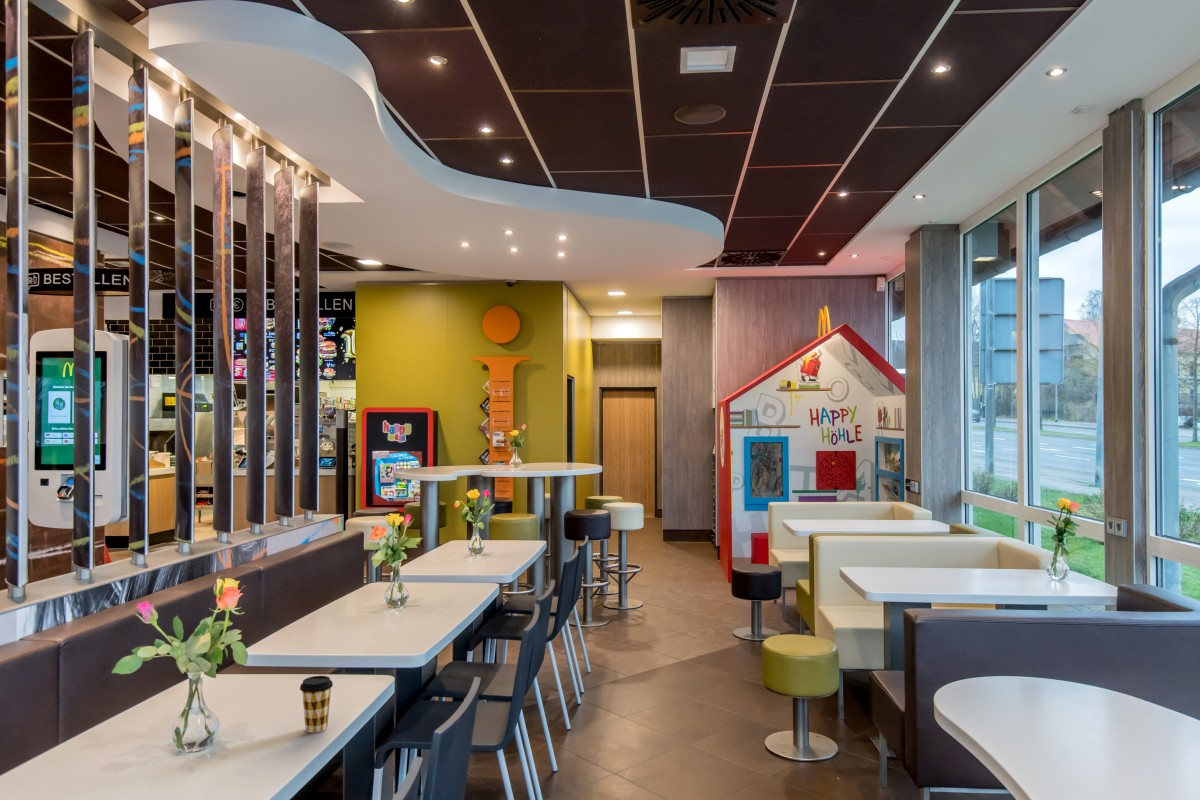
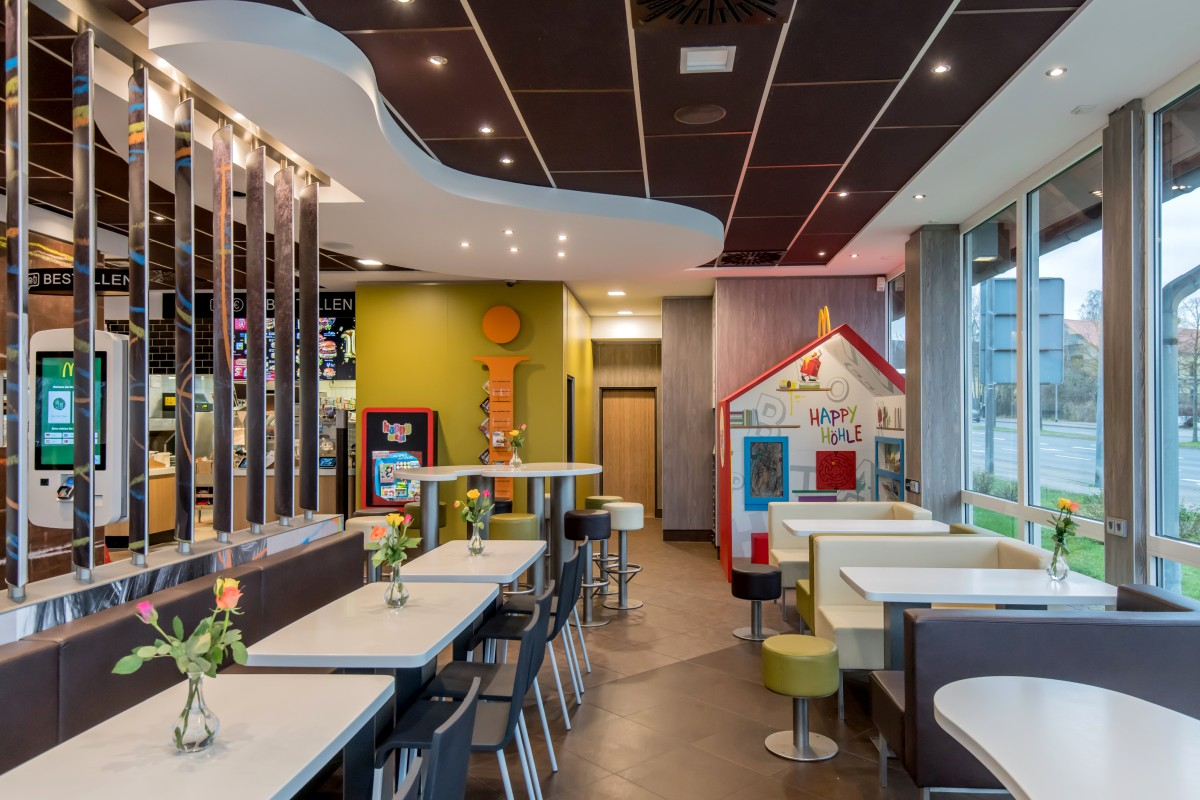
- coffee cup [299,675,334,734]
